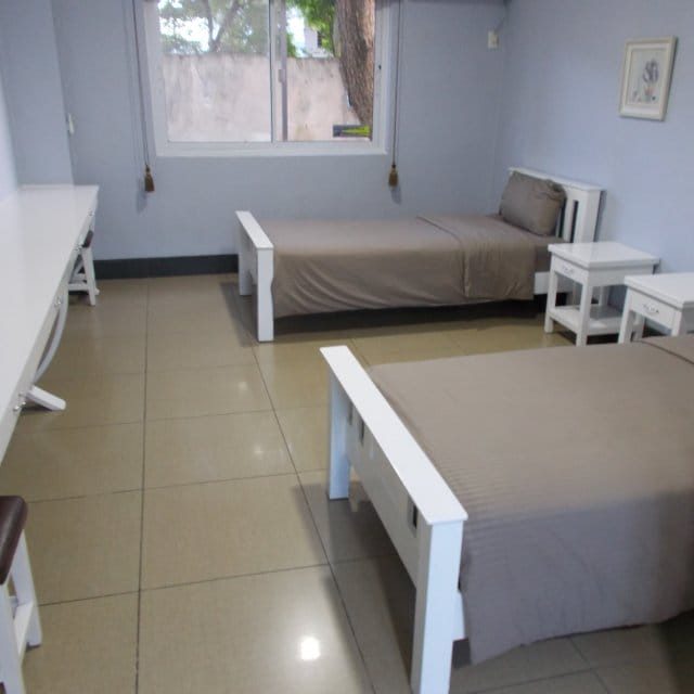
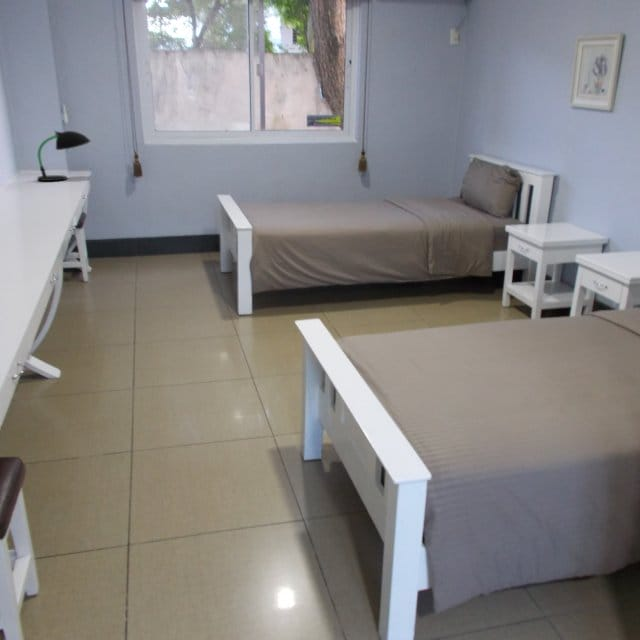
+ desk lamp [36,130,91,182]
